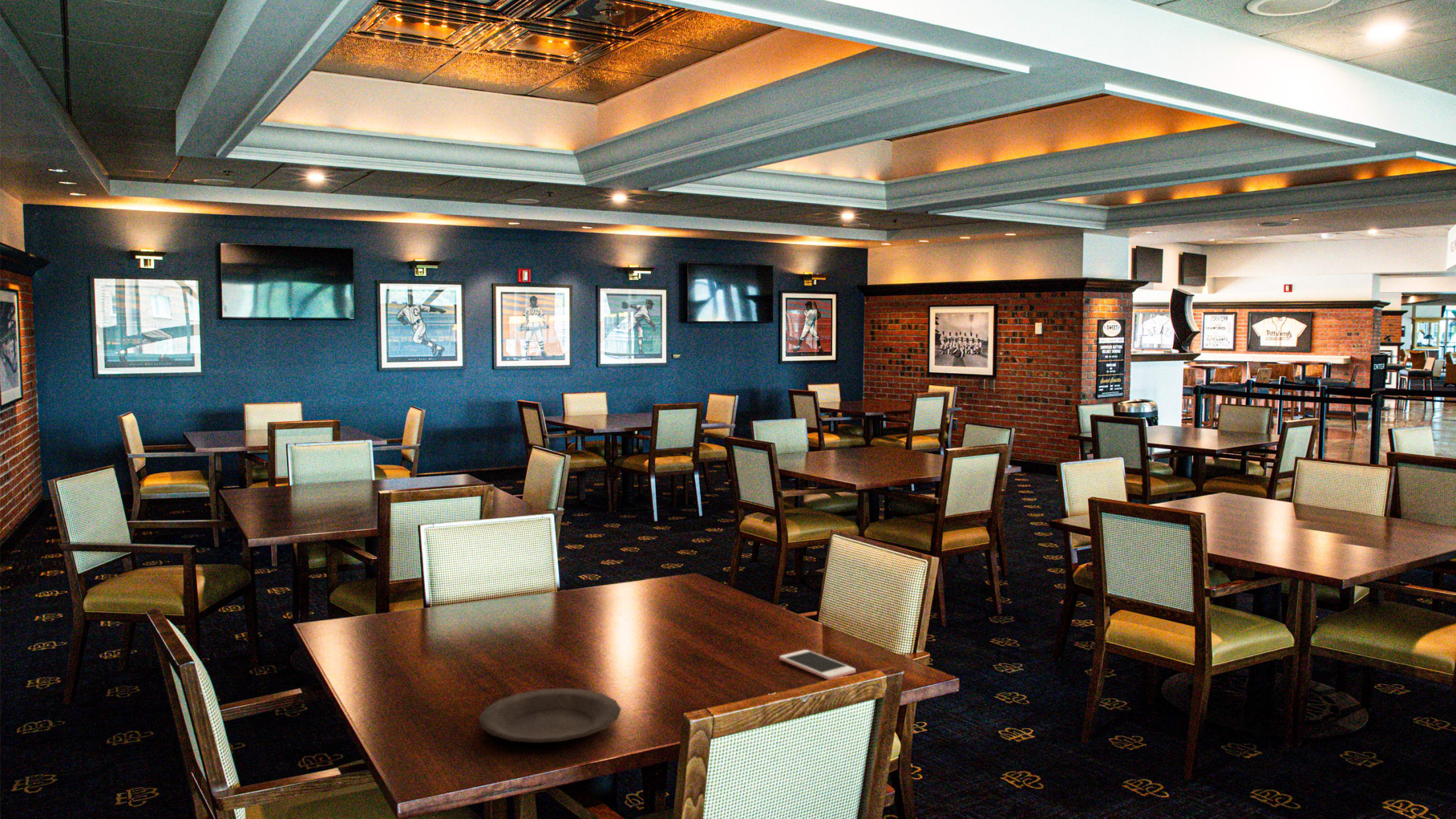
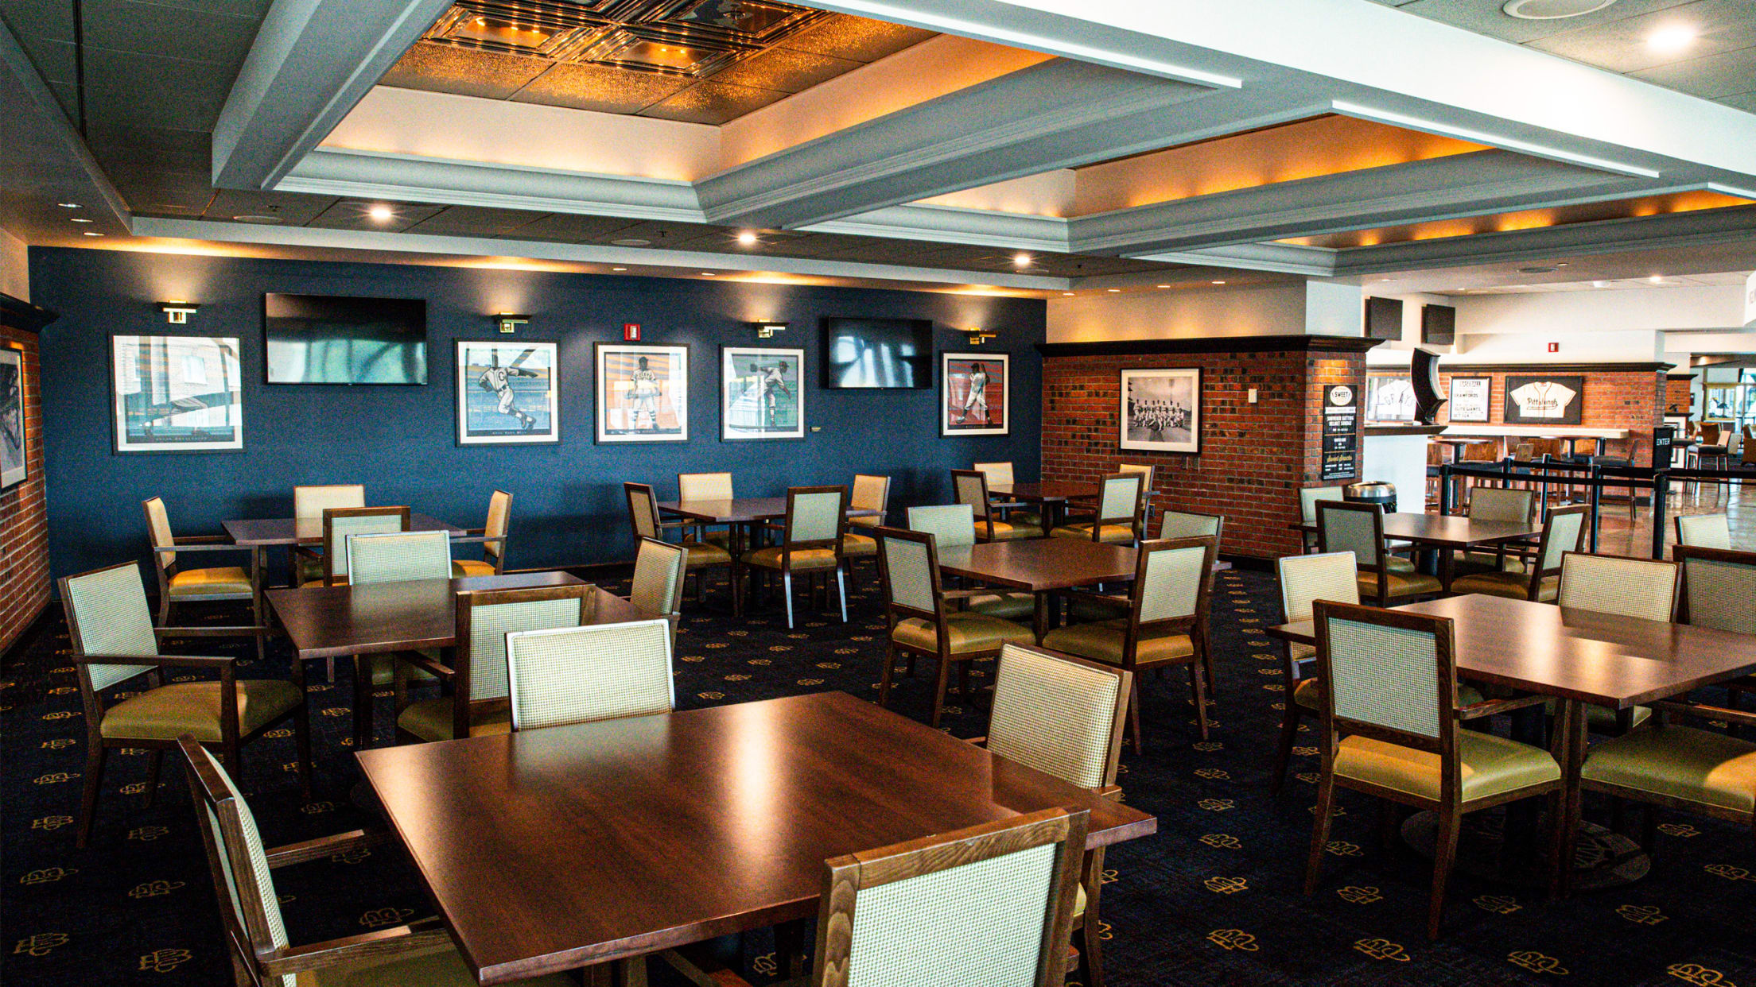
- plate [478,688,622,744]
- cell phone [779,649,857,681]
